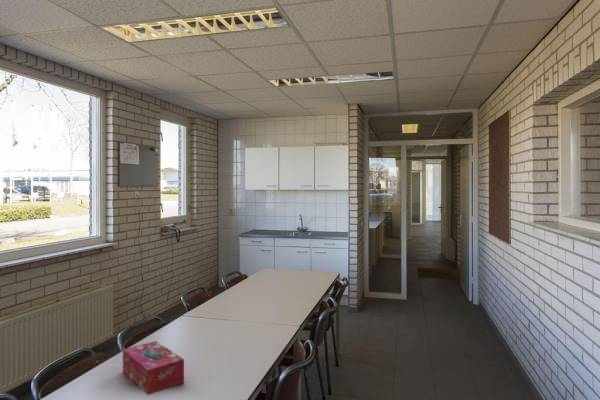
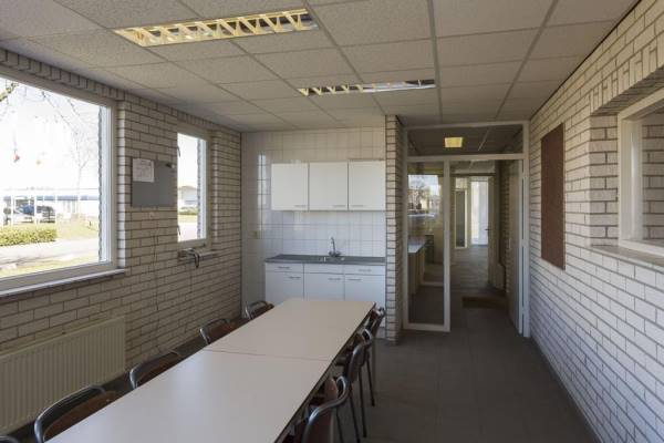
- tissue box [122,340,185,396]
